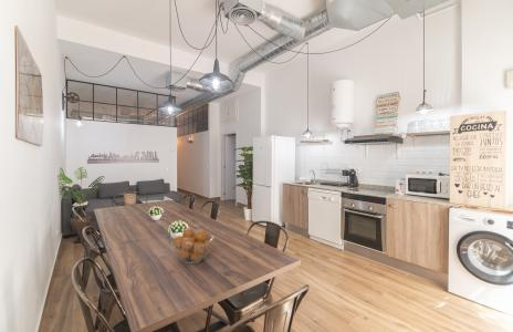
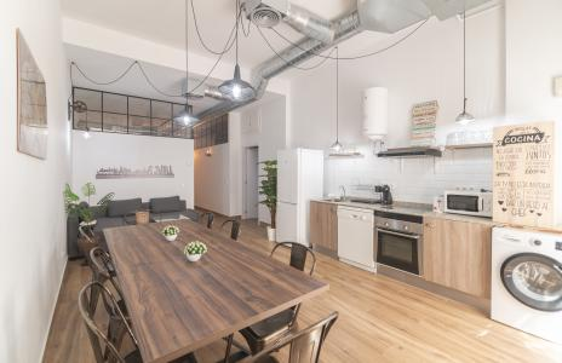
- fruit basket [170,227,216,264]
